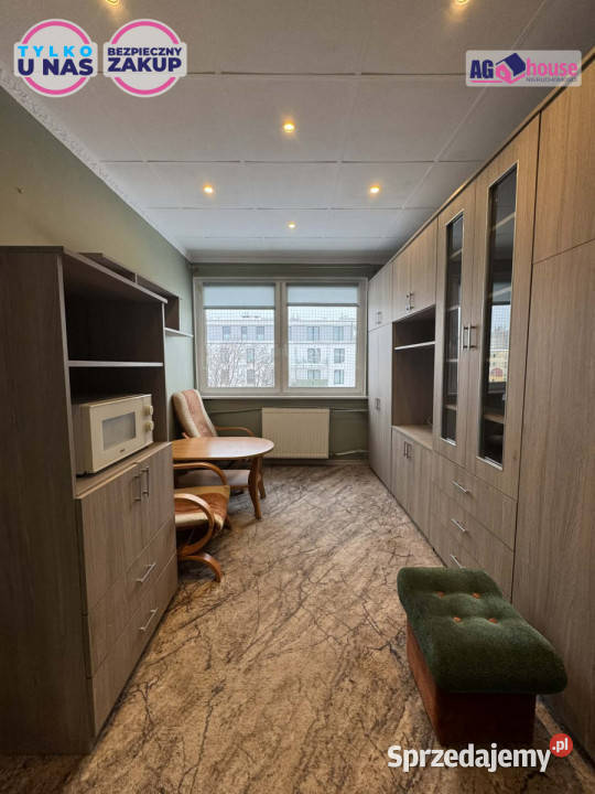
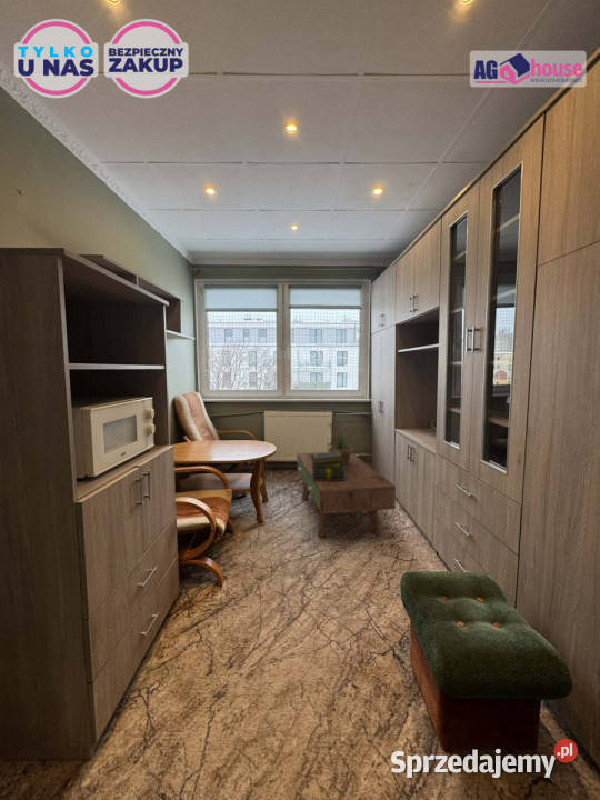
+ potted plant [326,422,356,466]
+ stack of books [311,451,344,481]
+ coffee table [297,451,397,539]
